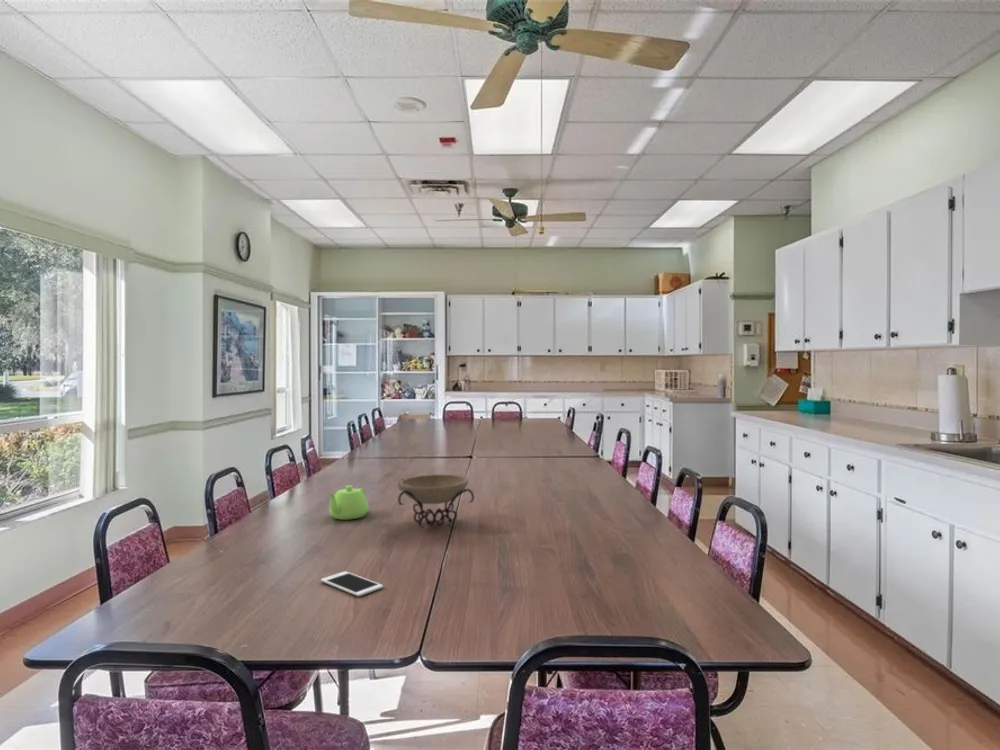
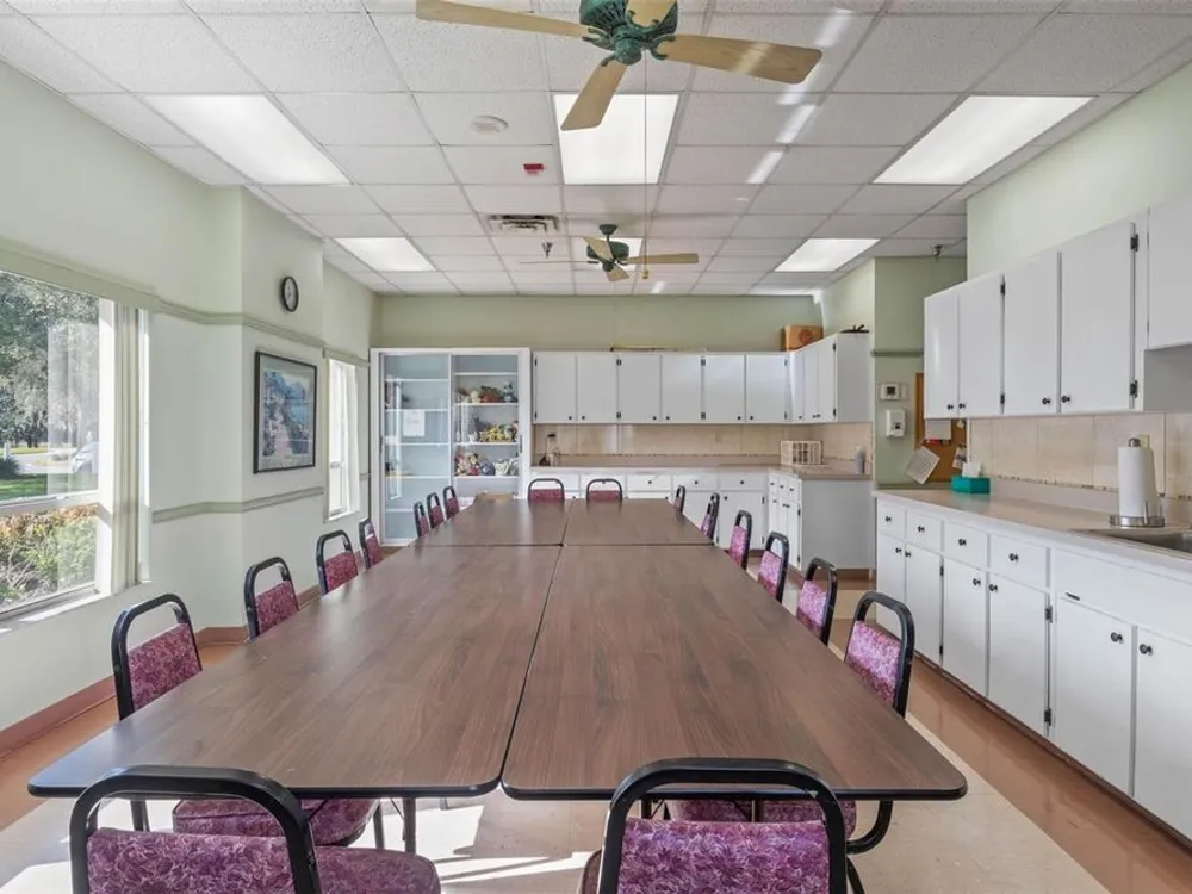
- decorative bowl [397,473,475,529]
- teapot [326,485,370,521]
- cell phone [320,570,384,597]
